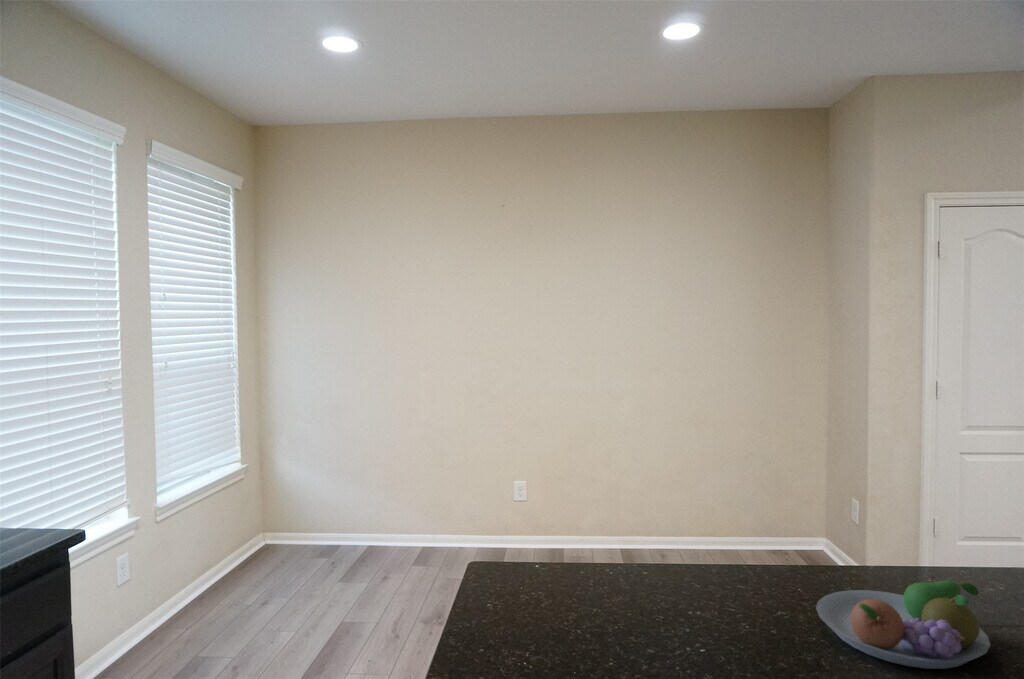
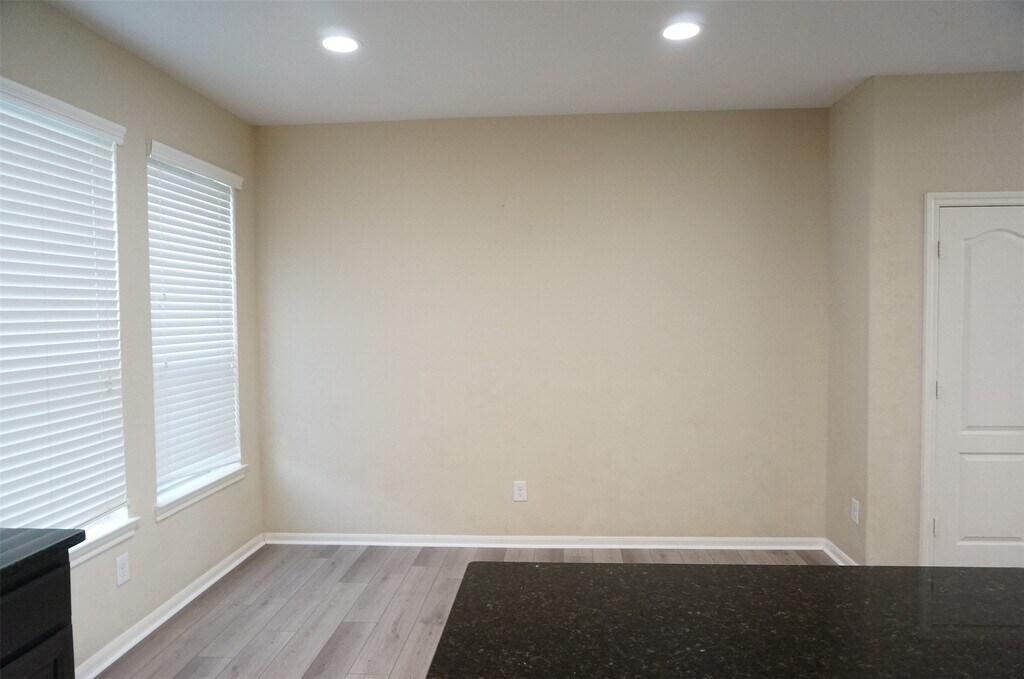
- fruit bowl [815,580,991,670]
